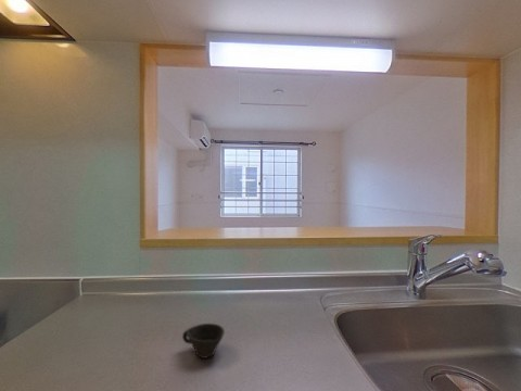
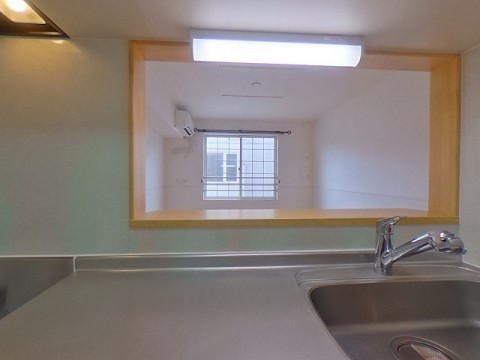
- cup [181,323,226,360]
